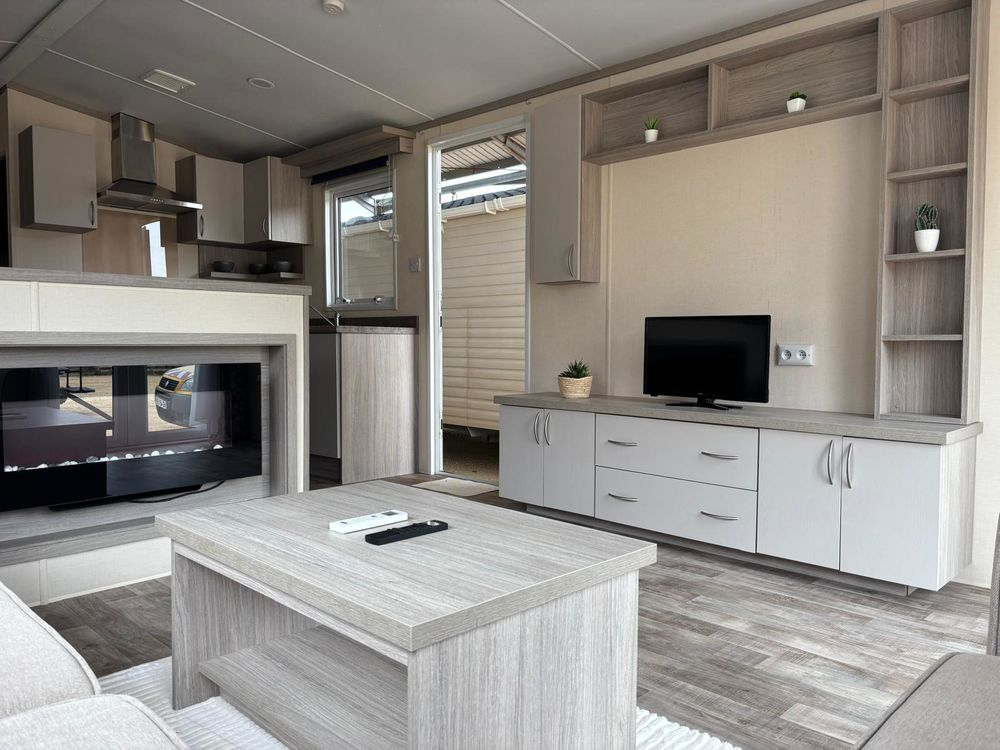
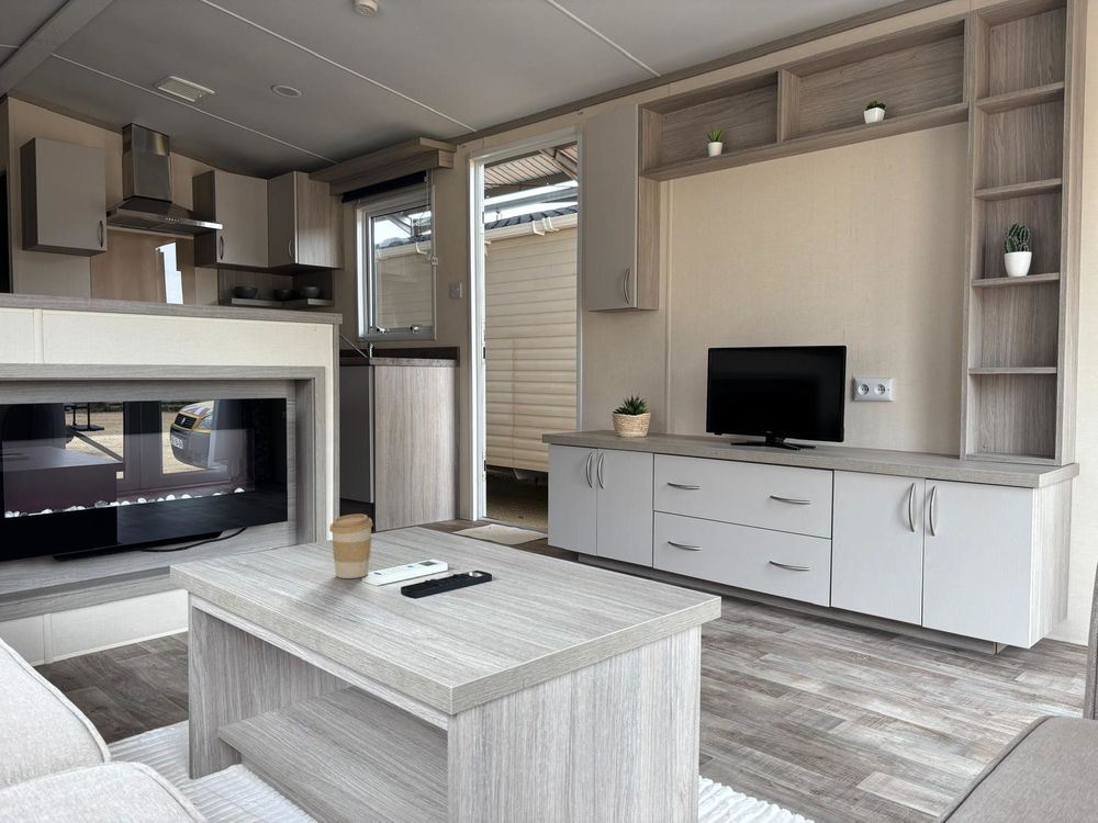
+ coffee cup [328,514,374,579]
